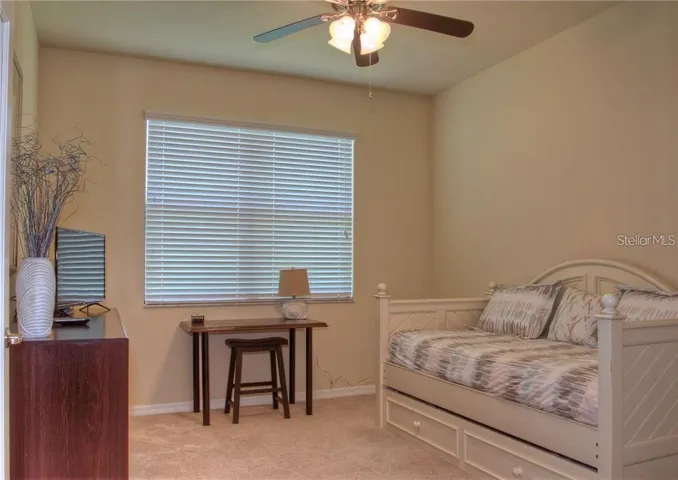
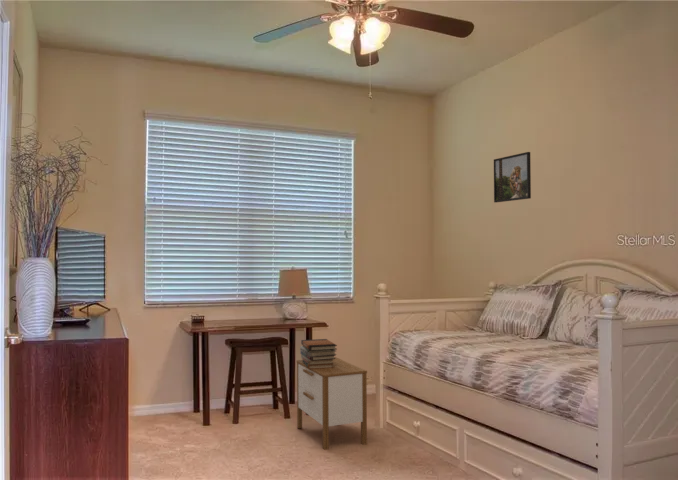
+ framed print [493,151,532,203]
+ book stack [299,338,338,369]
+ nightstand [296,356,368,451]
